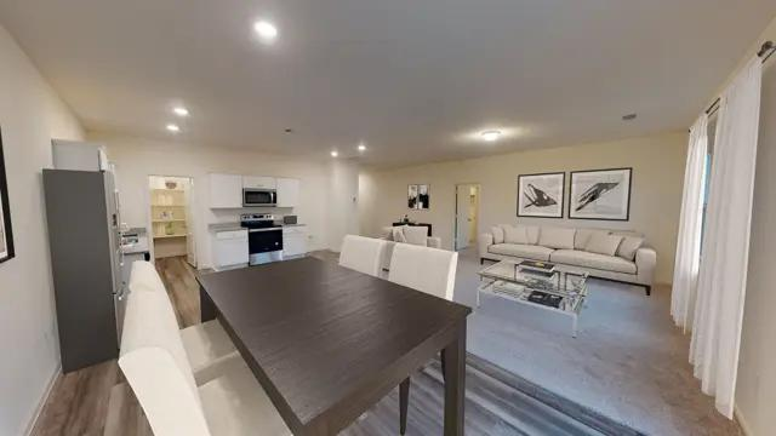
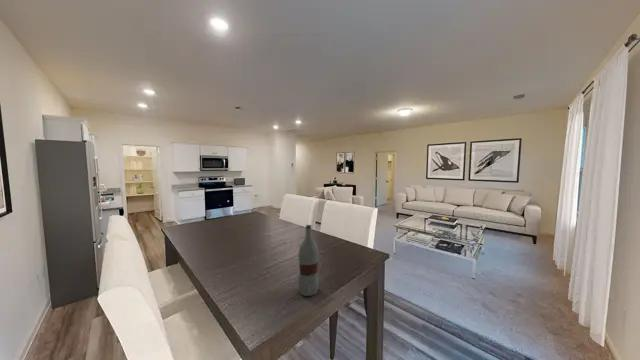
+ bottle [297,224,320,297]
